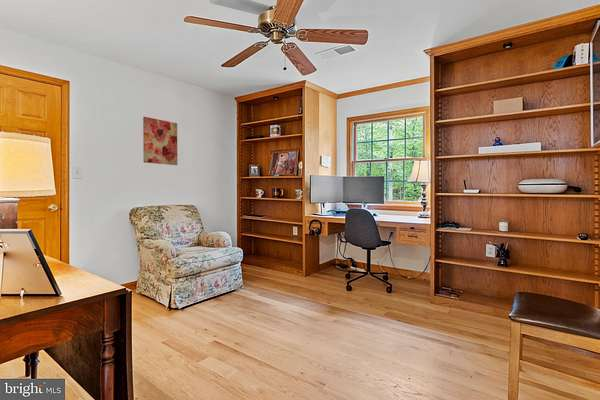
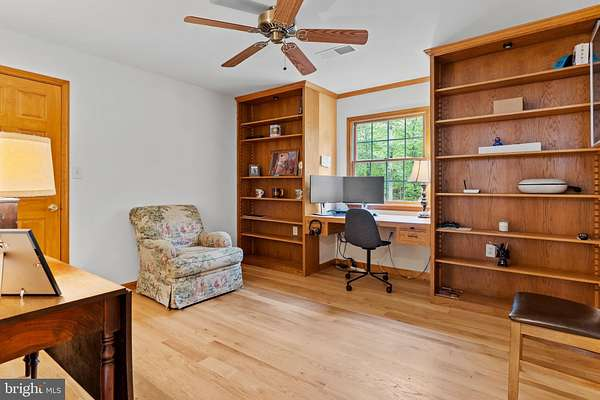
- wall art [142,116,178,166]
